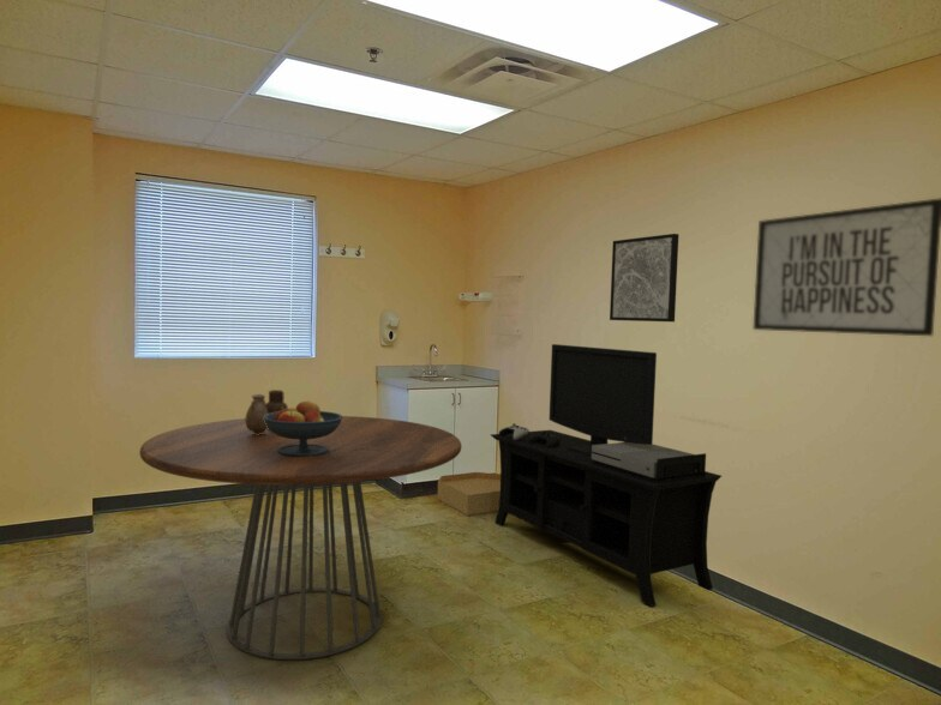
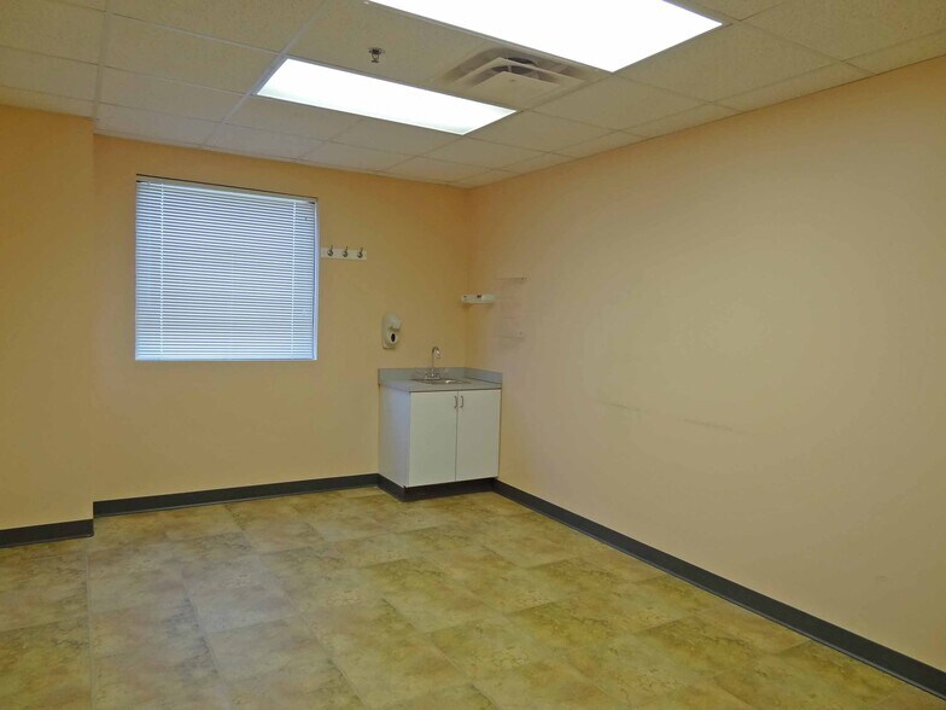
- media console [489,343,723,608]
- basket [437,471,501,517]
- dining table [138,415,462,661]
- wall art [609,233,679,323]
- vase [244,388,289,435]
- mirror [751,197,941,337]
- fruit bowl [264,400,343,456]
